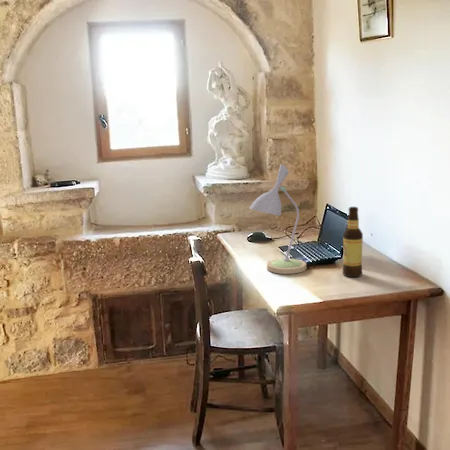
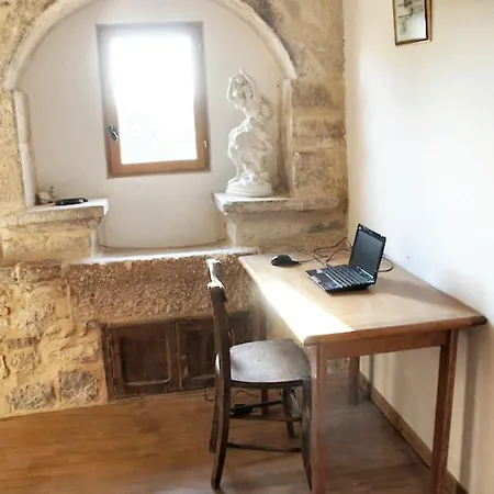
- bottle [342,206,364,278]
- desk lamp [249,163,308,275]
